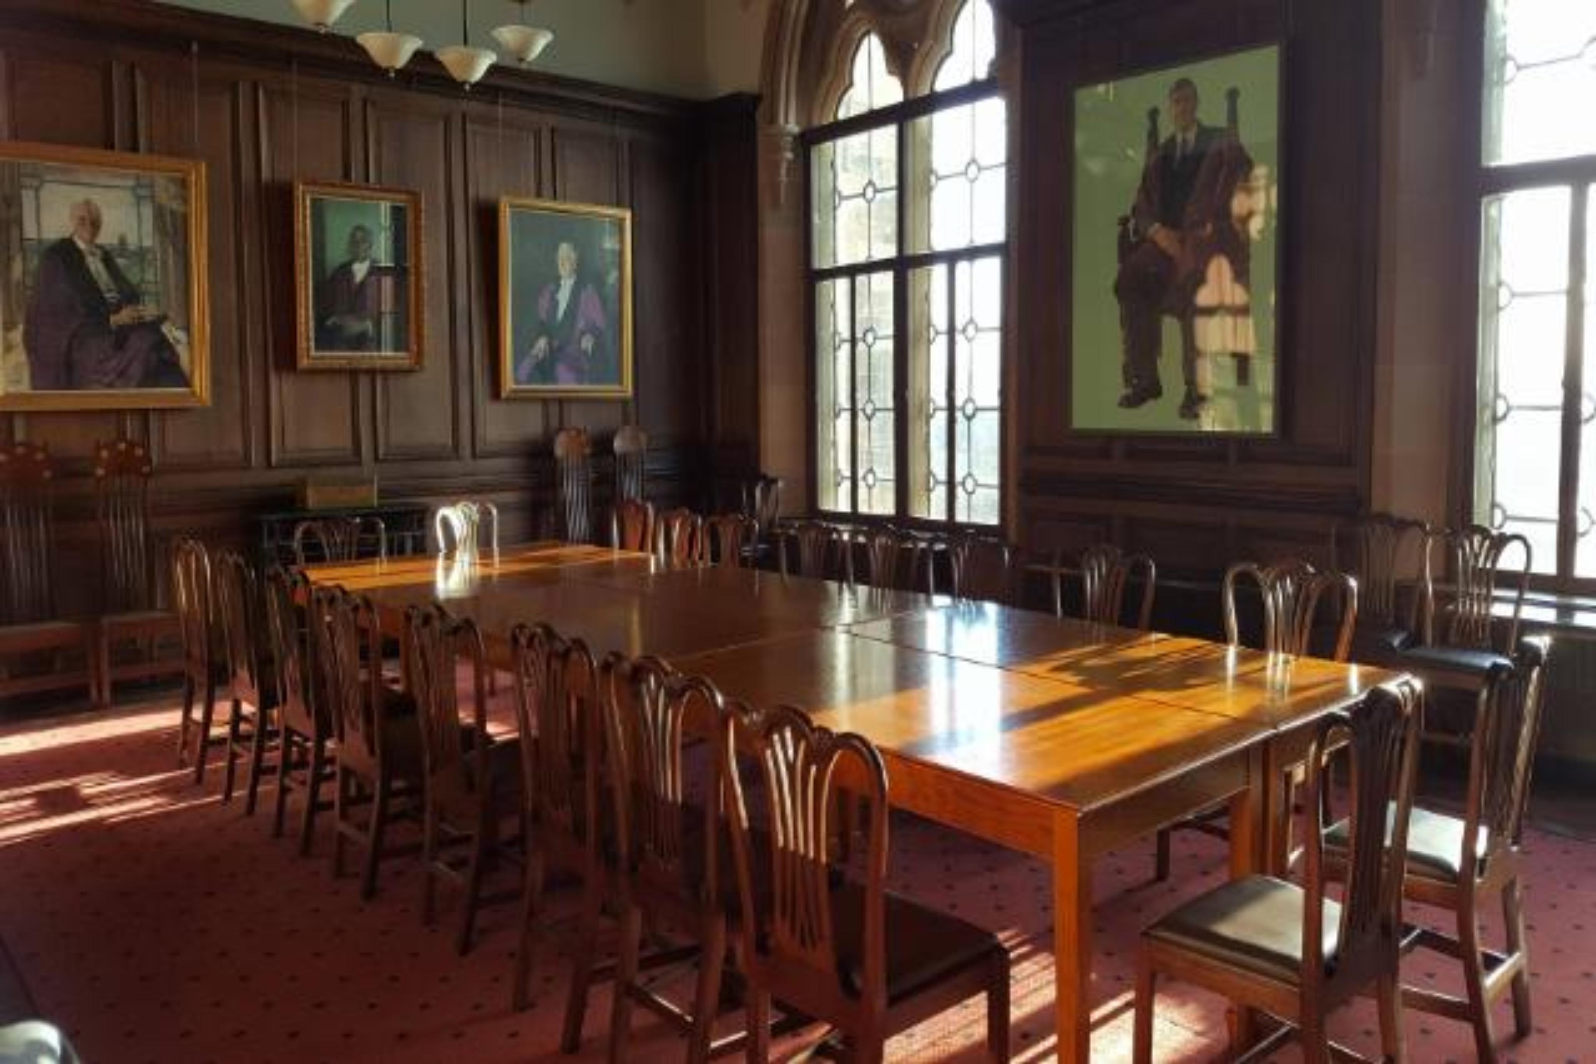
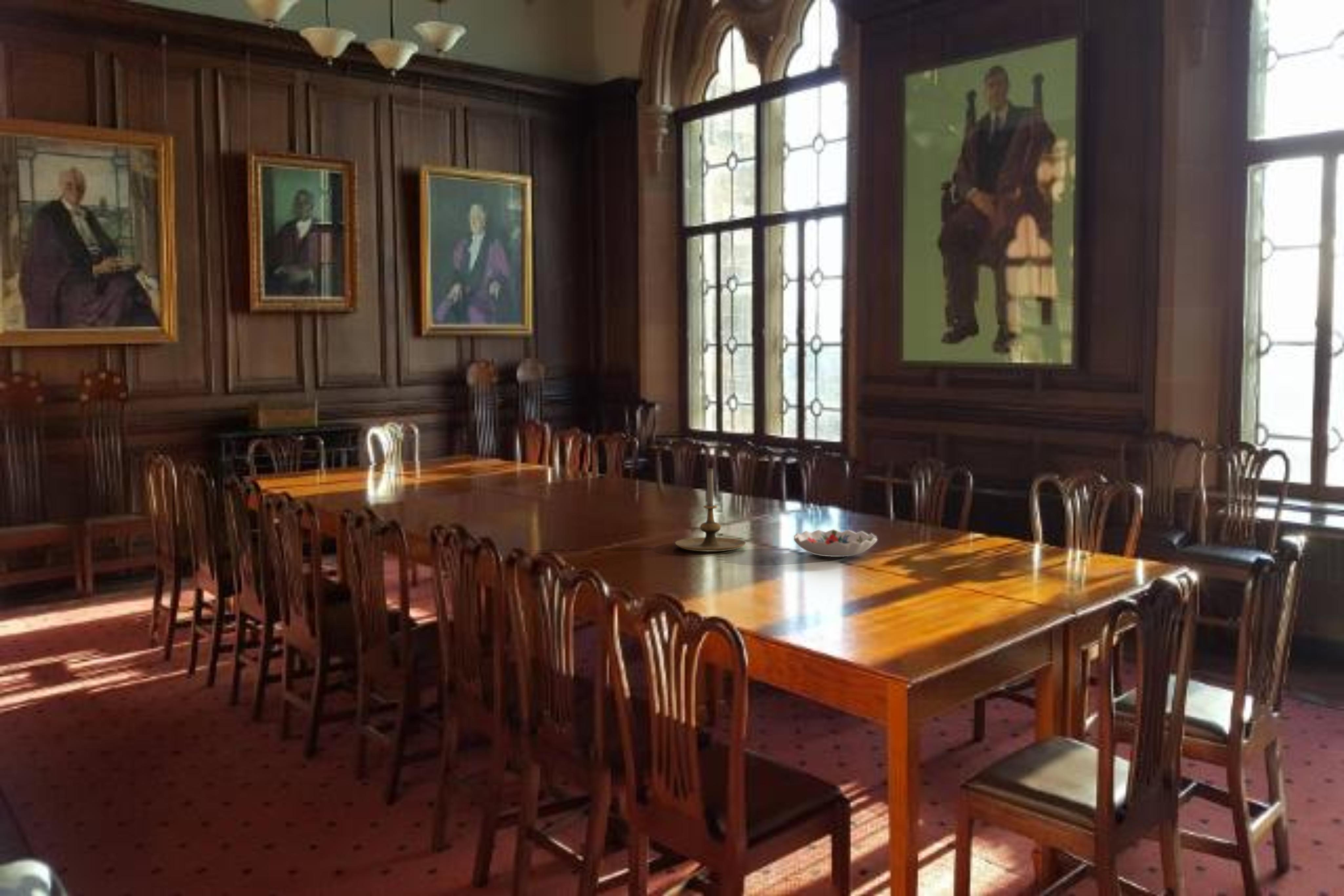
+ candle holder [675,467,746,552]
+ decorative bowl [793,529,877,557]
